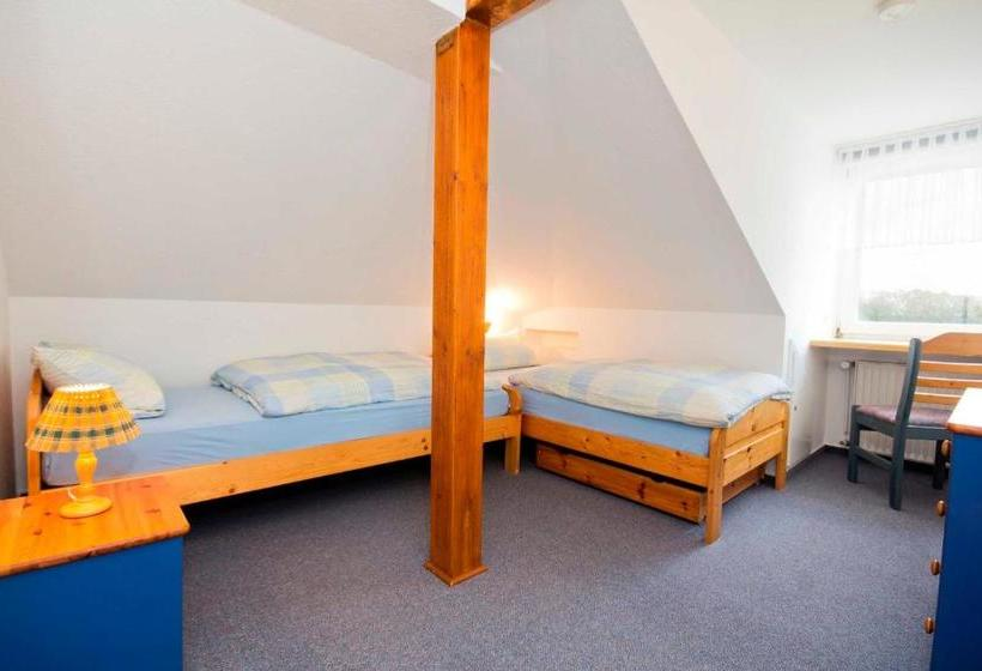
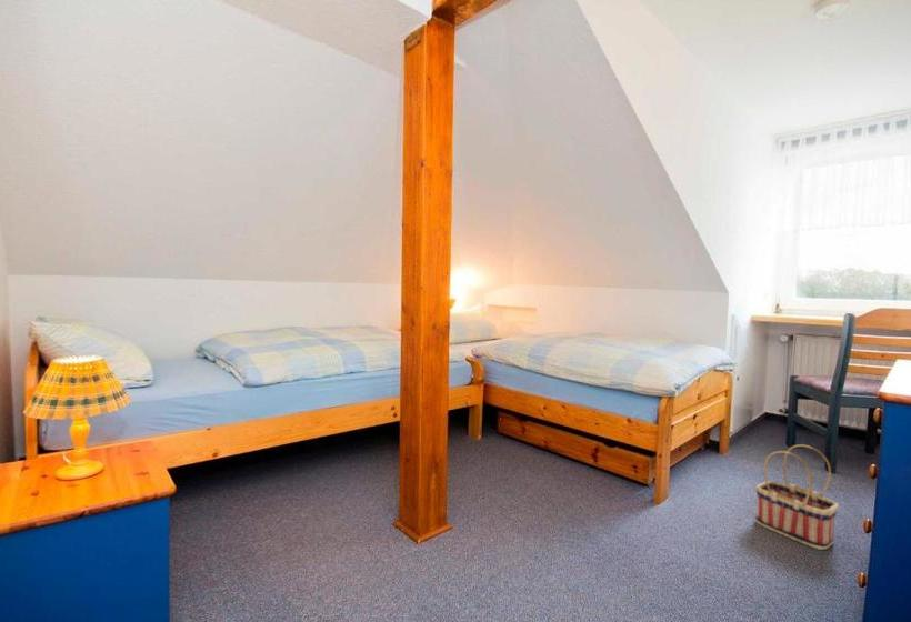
+ basket [754,443,840,551]
